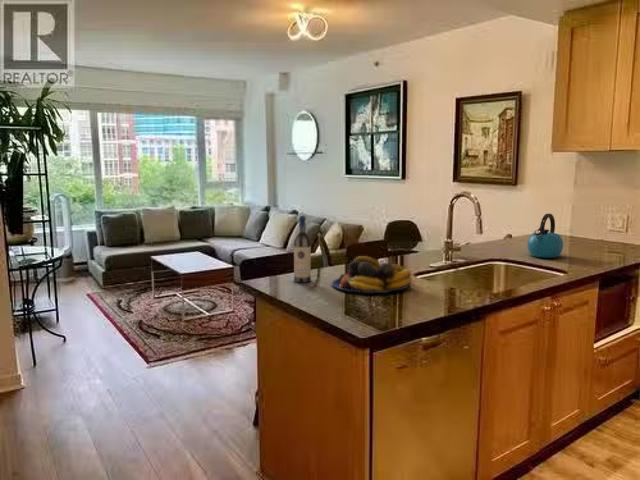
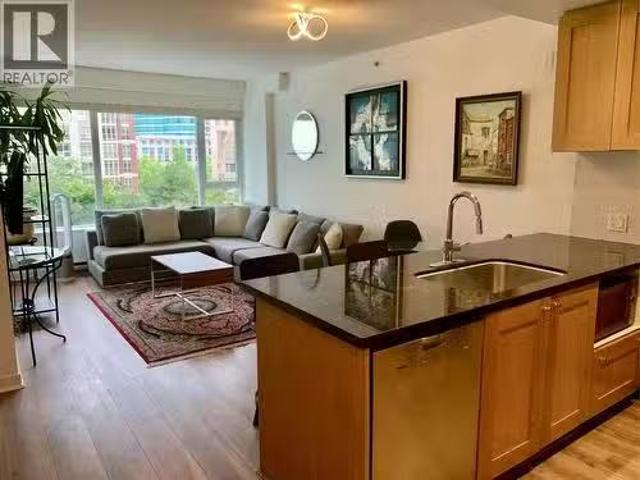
- fruit bowl [331,255,413,294]
- kettle [526,213,564,259]
- wine bottle [293,214,312,284]
